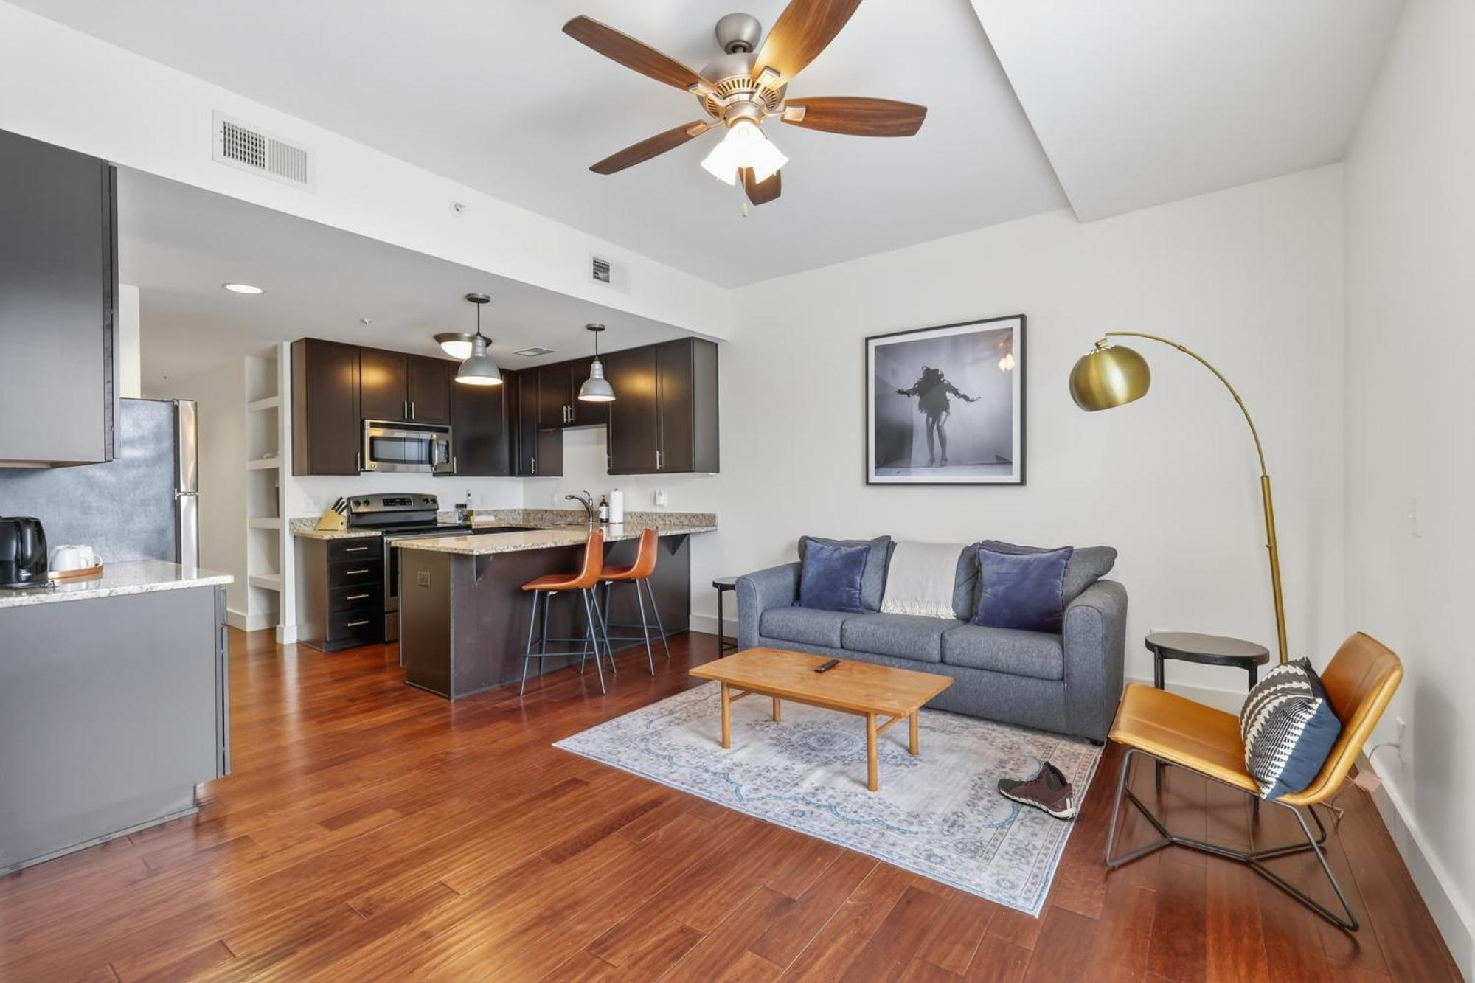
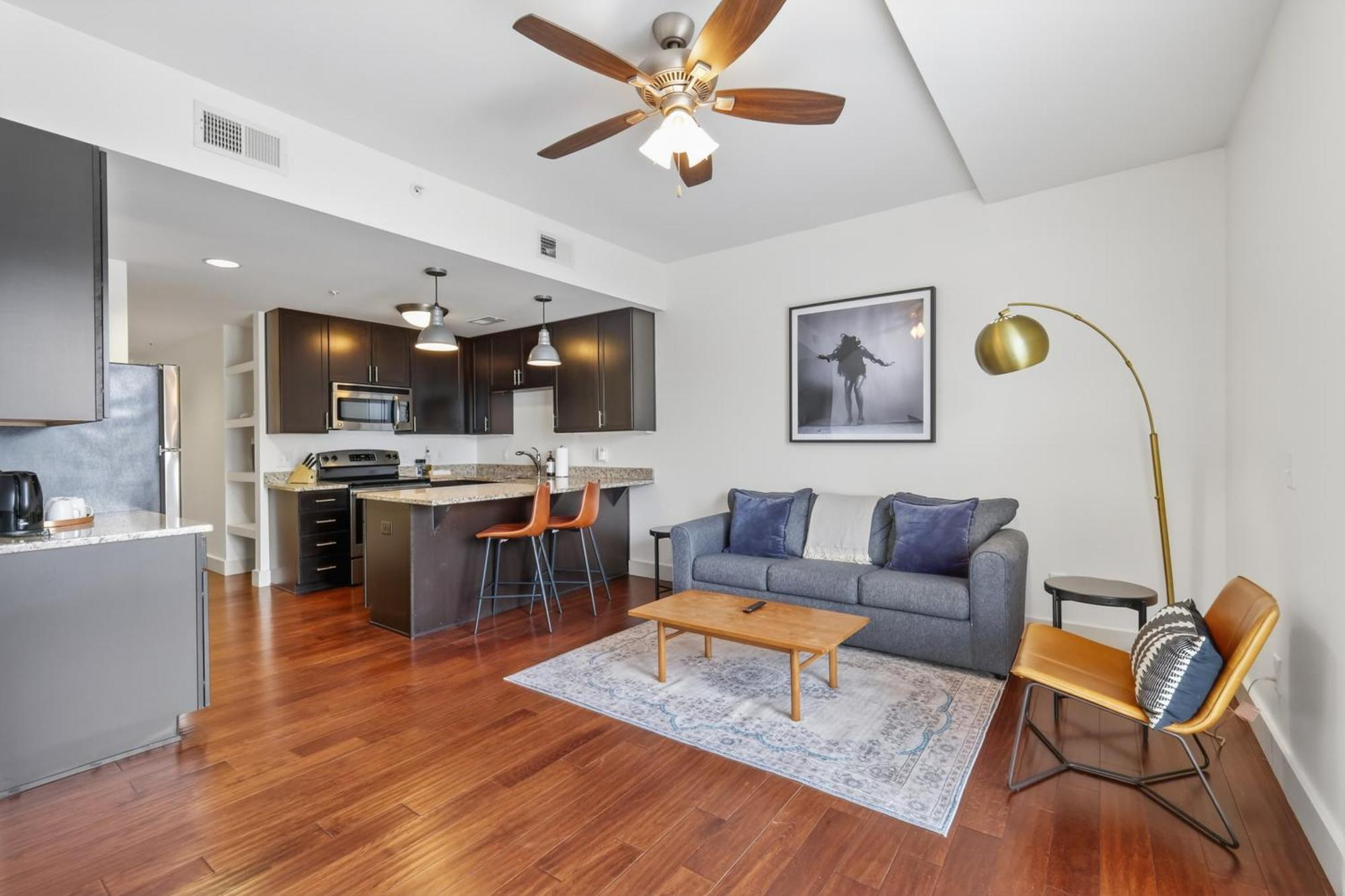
- sneaker [997,760,1078,820]
